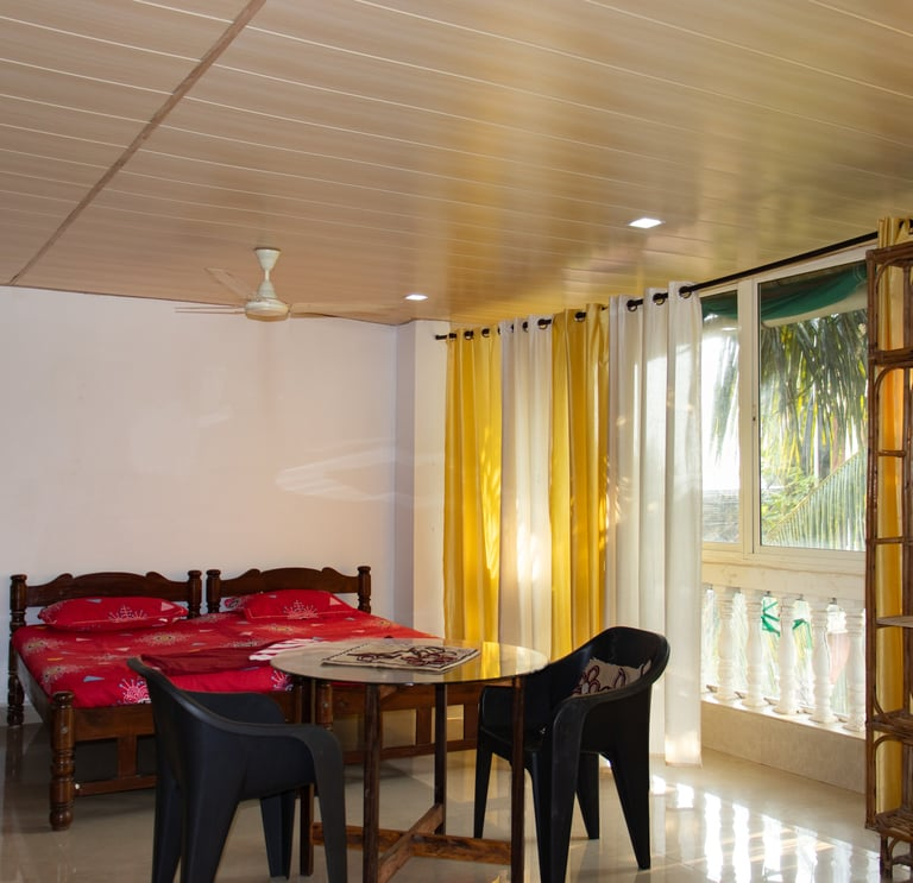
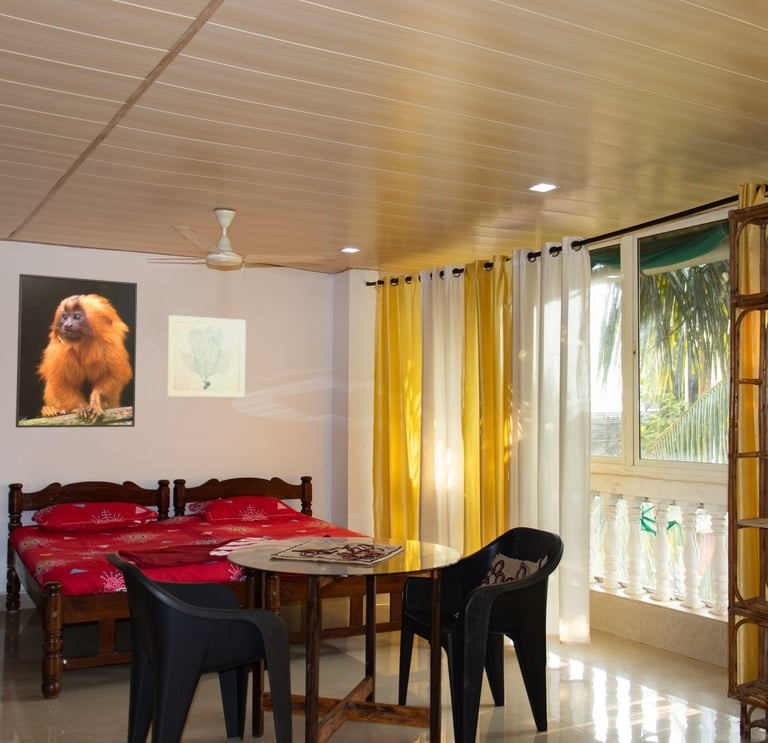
+ wall art [166,314,247,398]
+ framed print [15,273,138,429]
